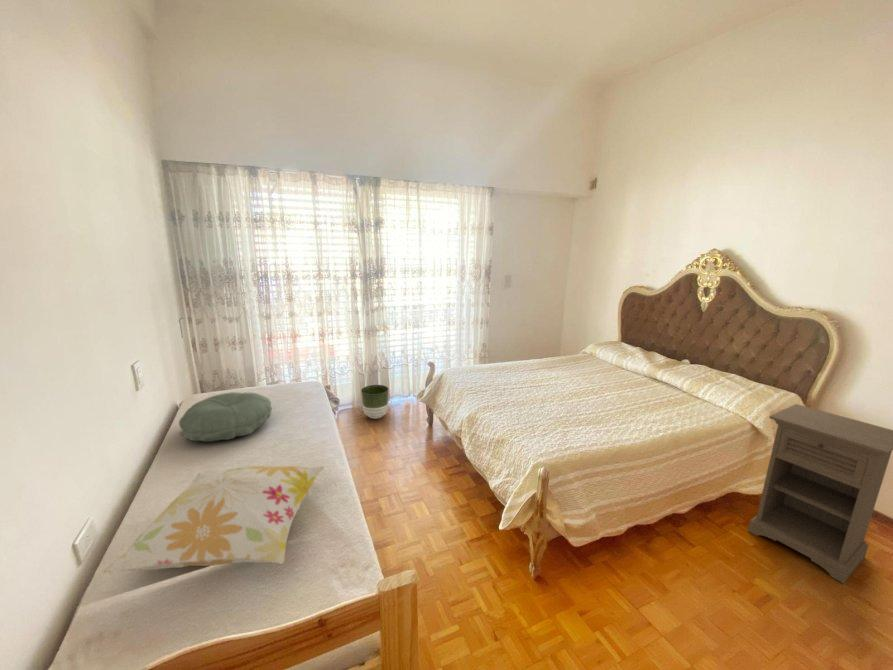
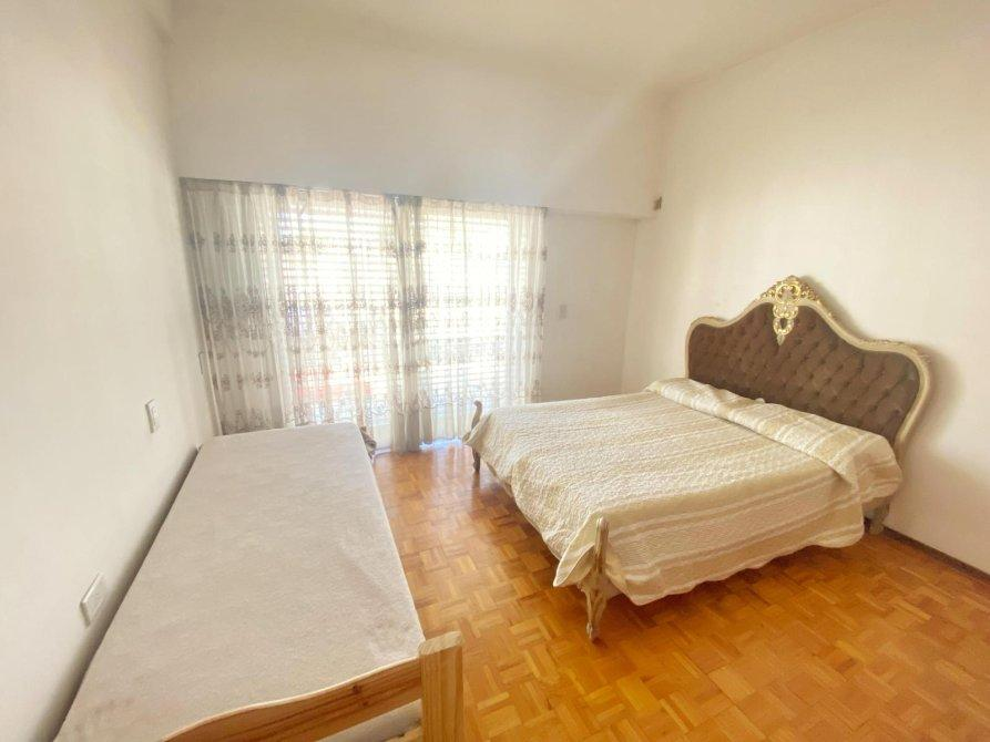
- planter [360,384,390,420]
- nightstand [747,403,893,585]
- pillow [178,391,273,443]
- decorative pillow [100,465,325,575]
